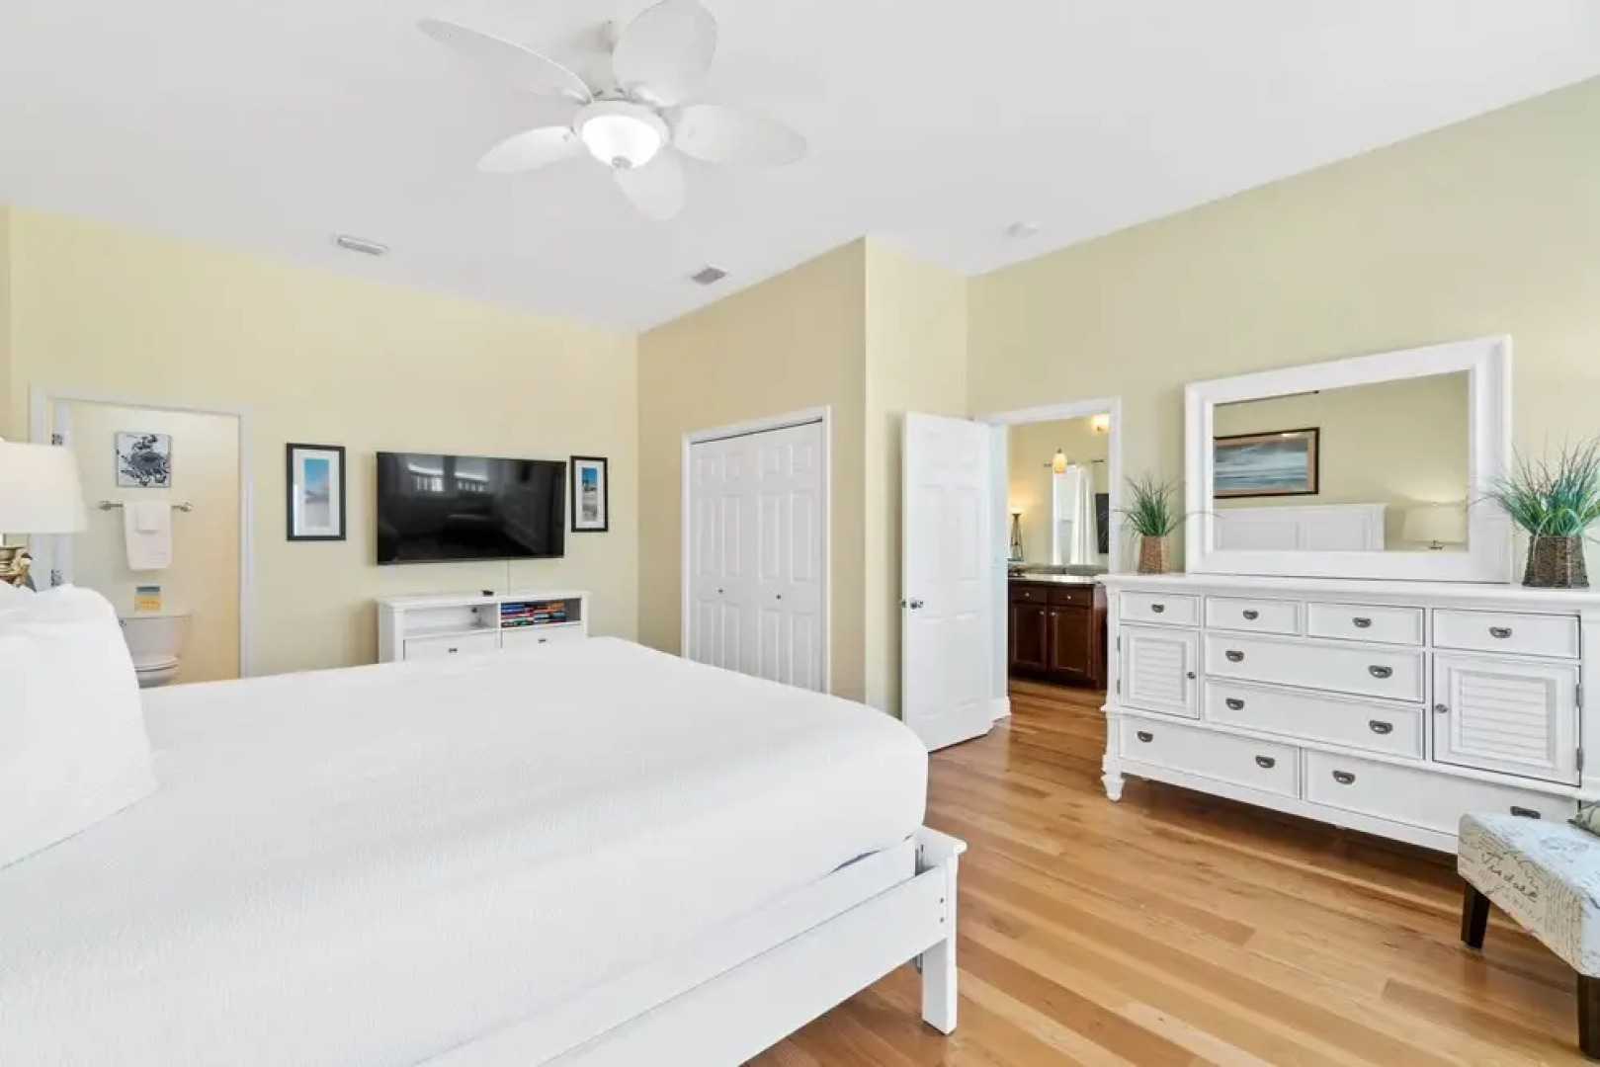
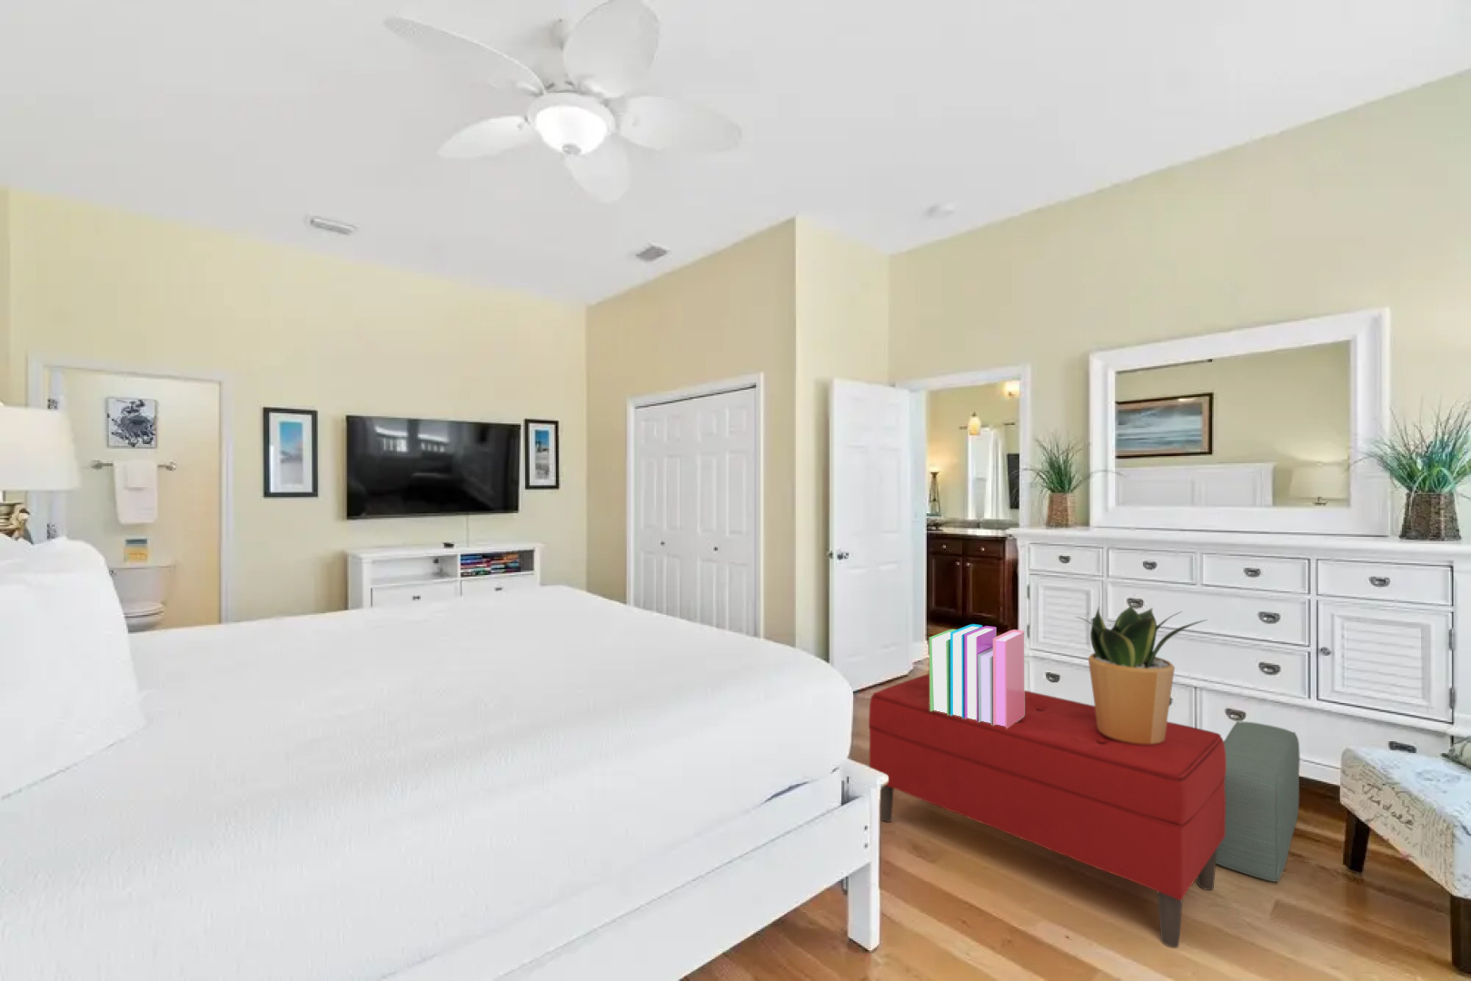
+ pouf [1216,720,1301,882]
+ potted plant [1074,603,1208,745]
+ books [929,623,1025,728]
+ bench [867,673,1226,948]
